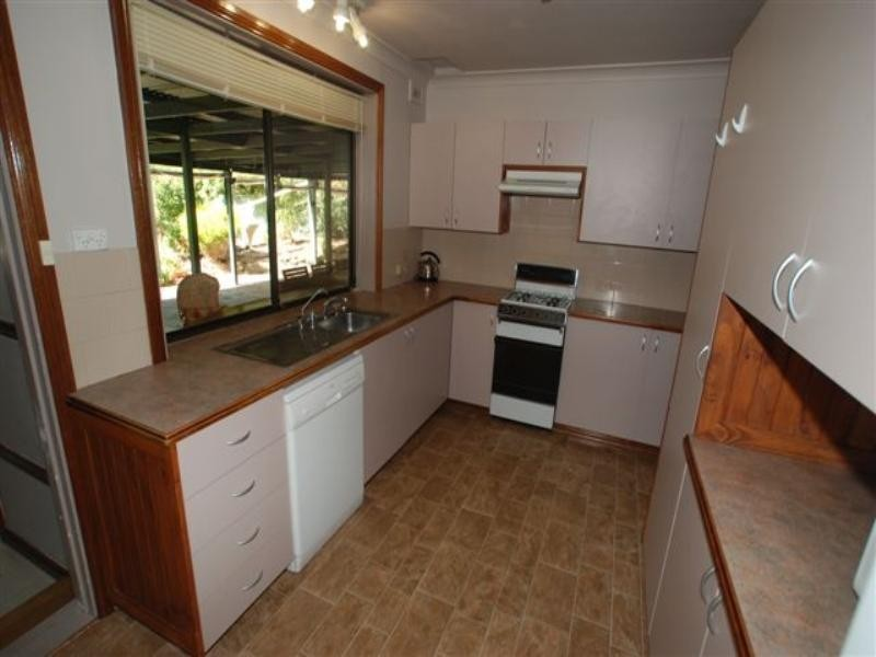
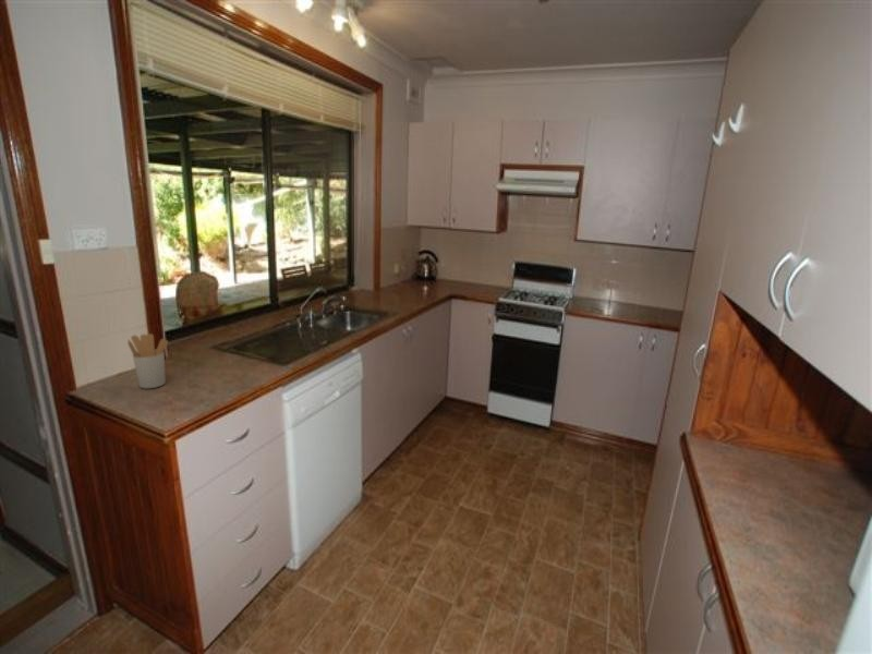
+ utensil holder [126,332,169,389]
